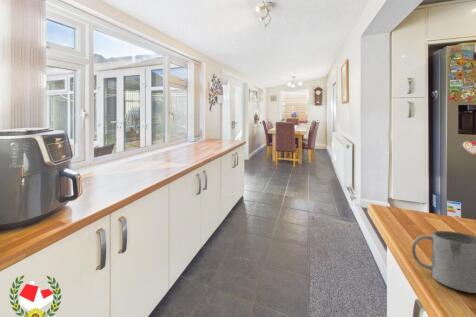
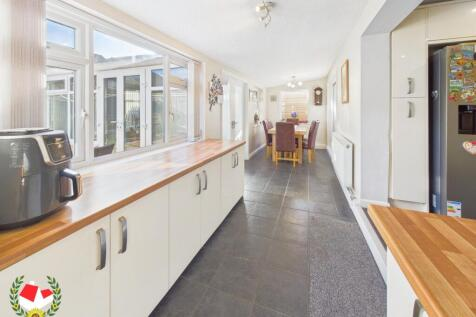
- mug [411,230,476,294]
